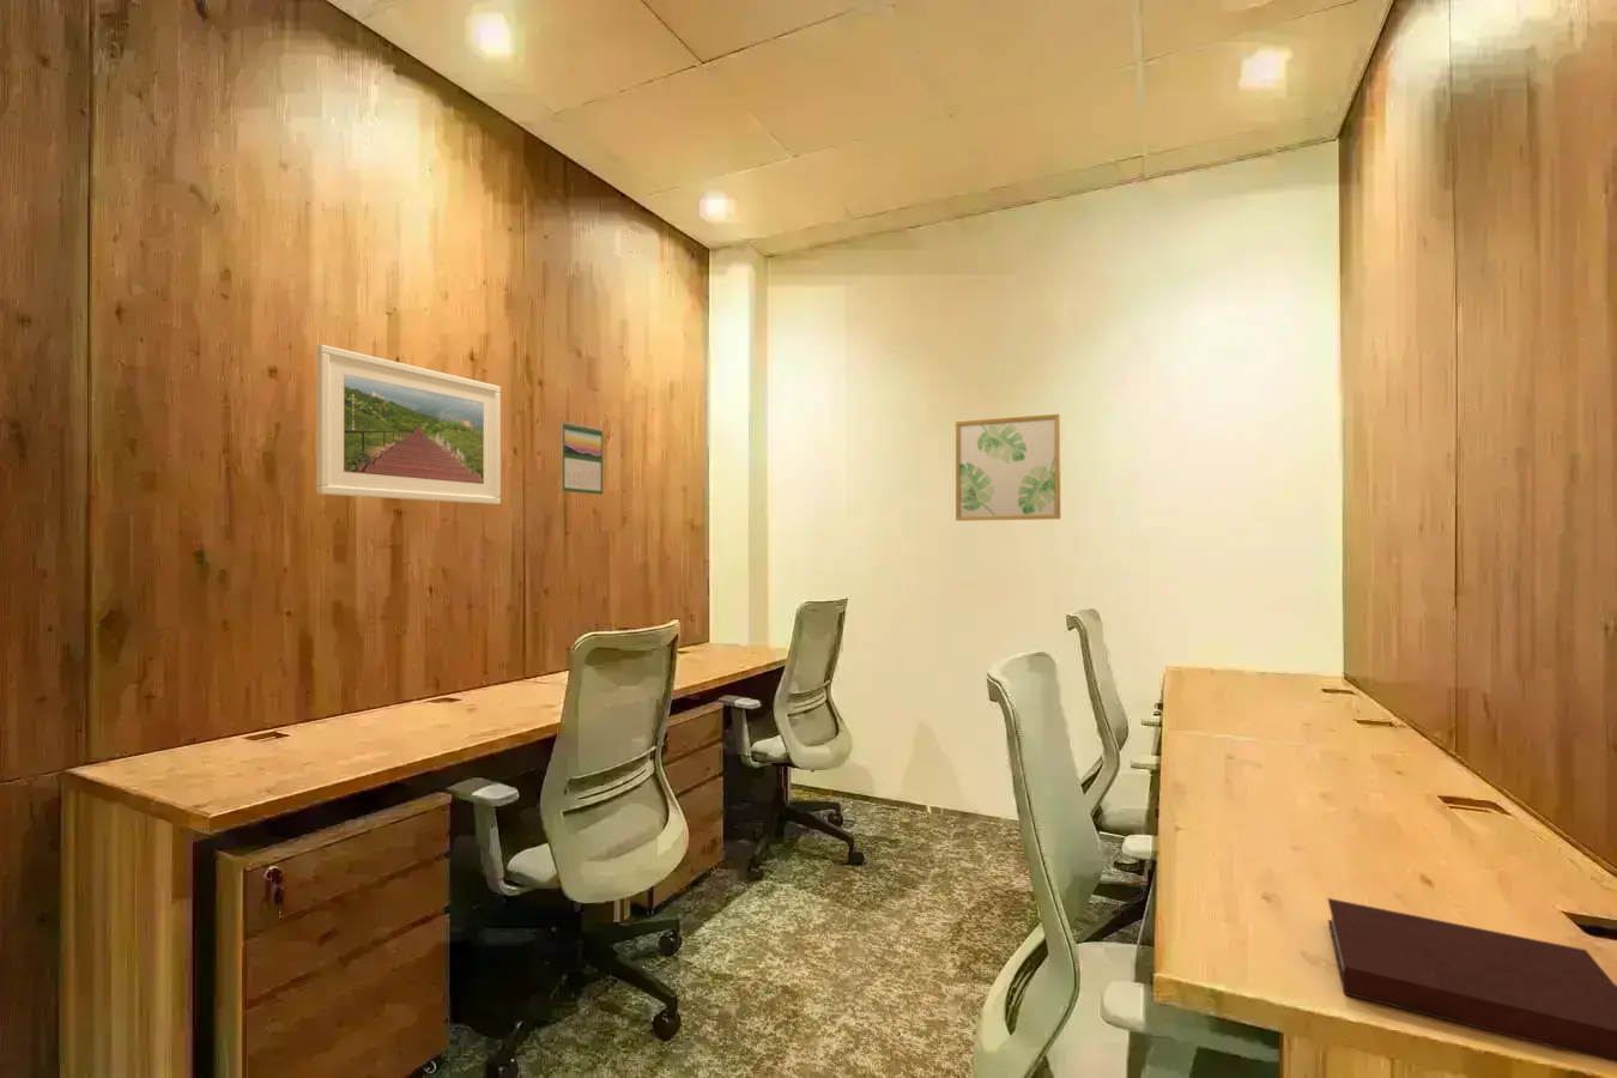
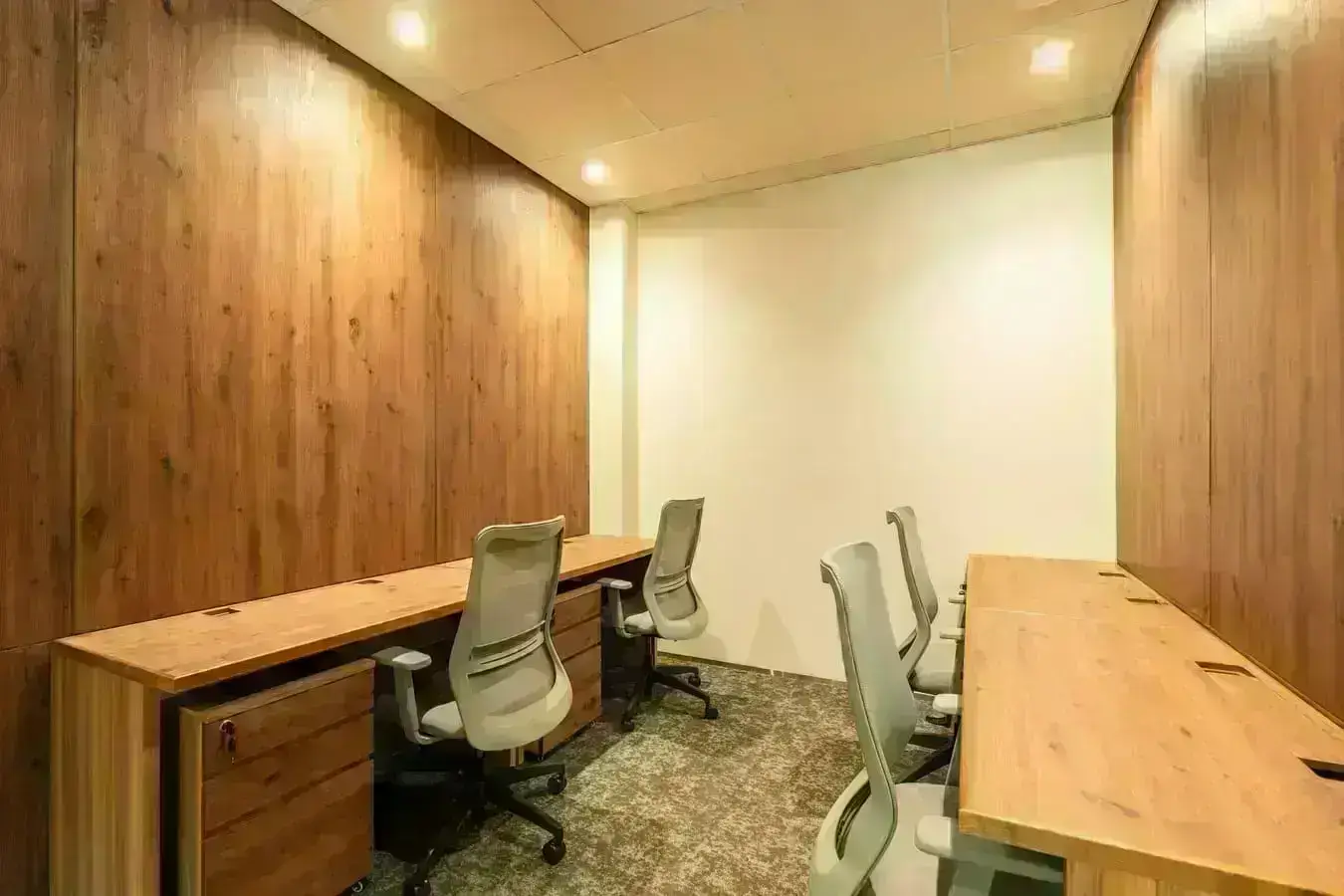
- notebook [1327,898,1617,1064]
- calendar [561,420,604,496]
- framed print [315,344,502,505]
- wall art [954,413,1061,522]
